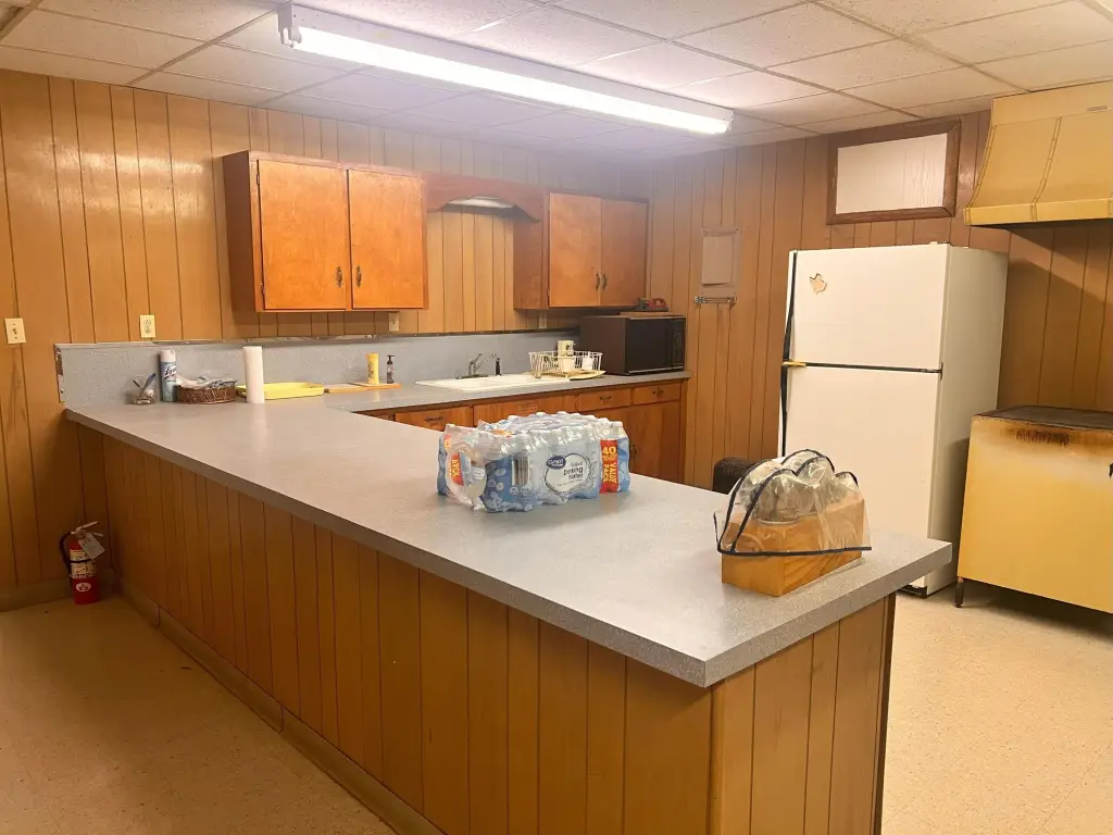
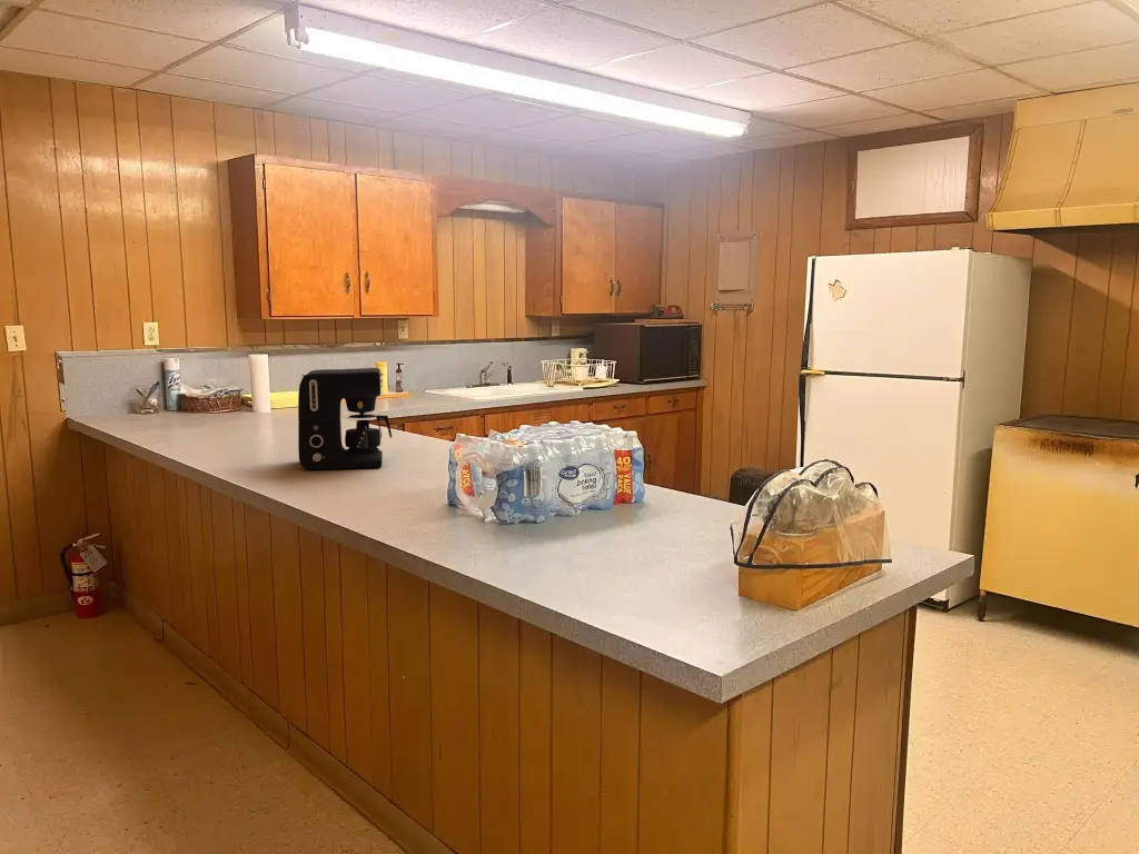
+ coffee maker [297,367,393,470]
